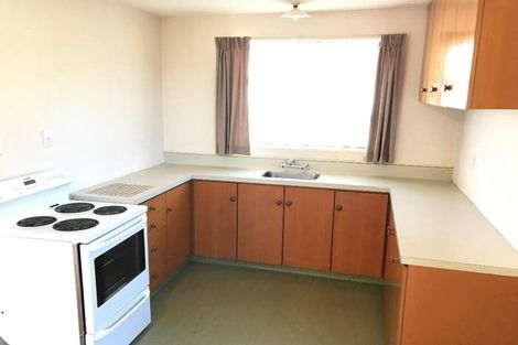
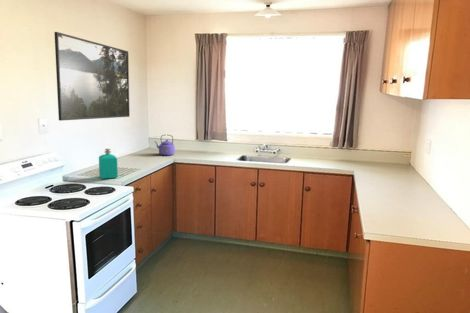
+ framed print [54,31,131,122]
+ kettle [154,134,176,157]
+ soap bottle [98,148,119,180]
